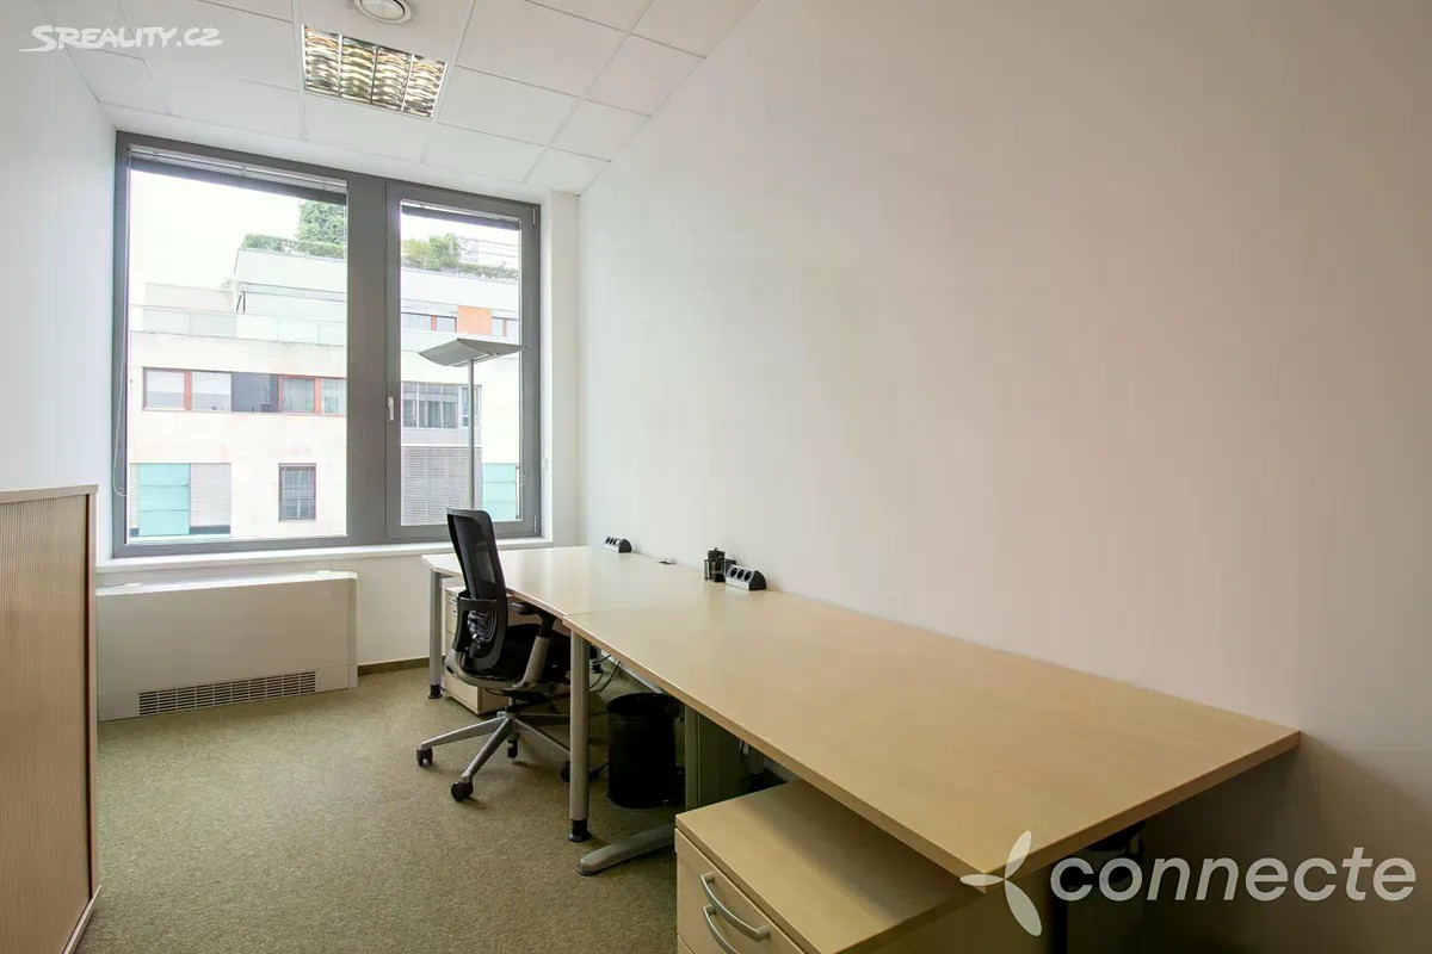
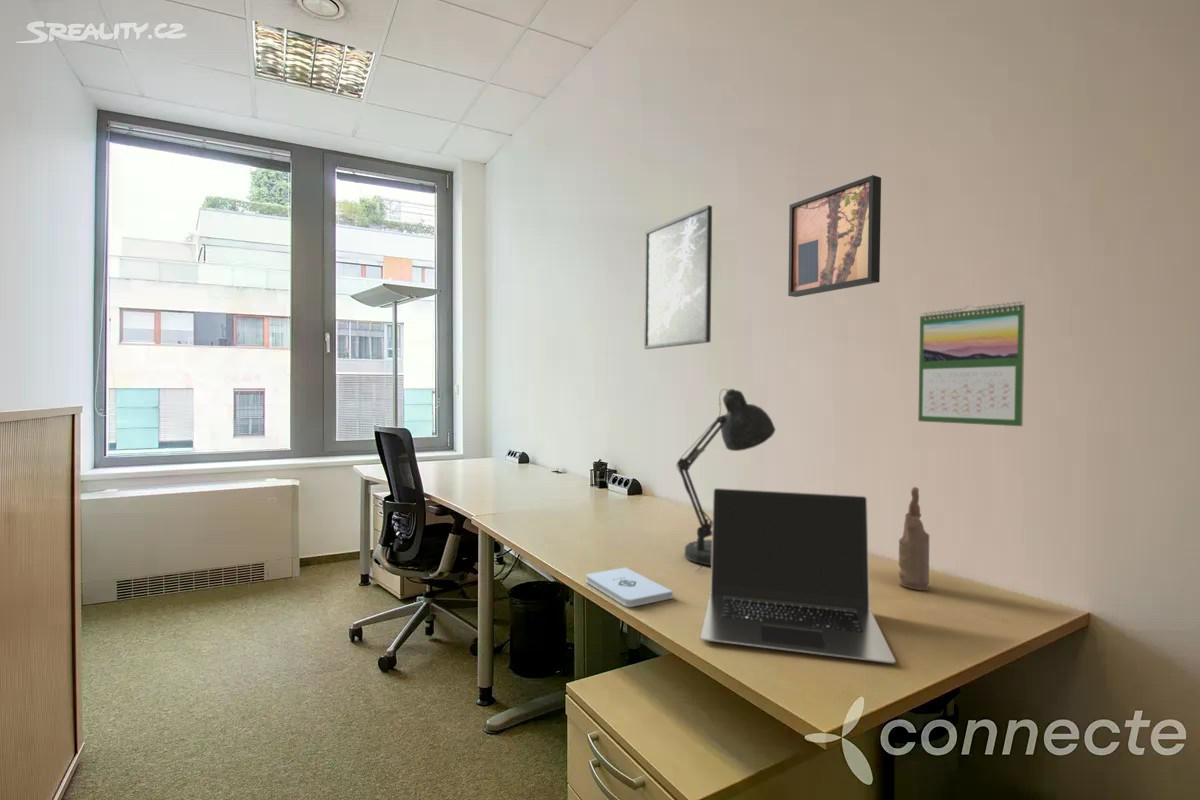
+ bottle [898,486,930,591]
+ notepad [585,566,674,608]
+ laptop [700,487,896,664]
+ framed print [643,204,713,350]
+ calendar [917,300,1026,427]
+ desk lamp [675,388,777,572]
+ wall art [787,174,882,298]
